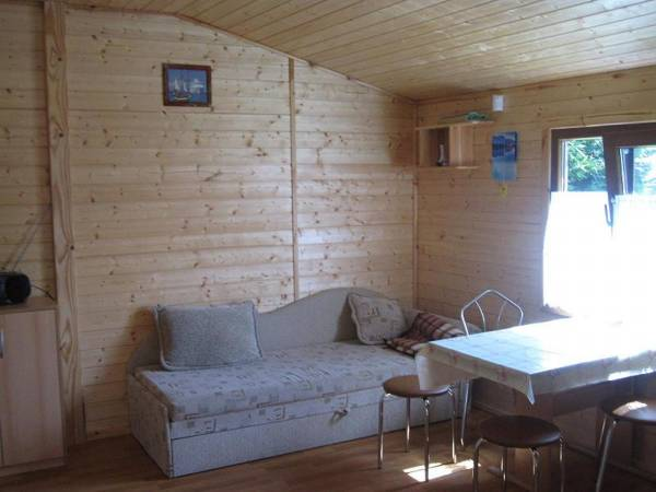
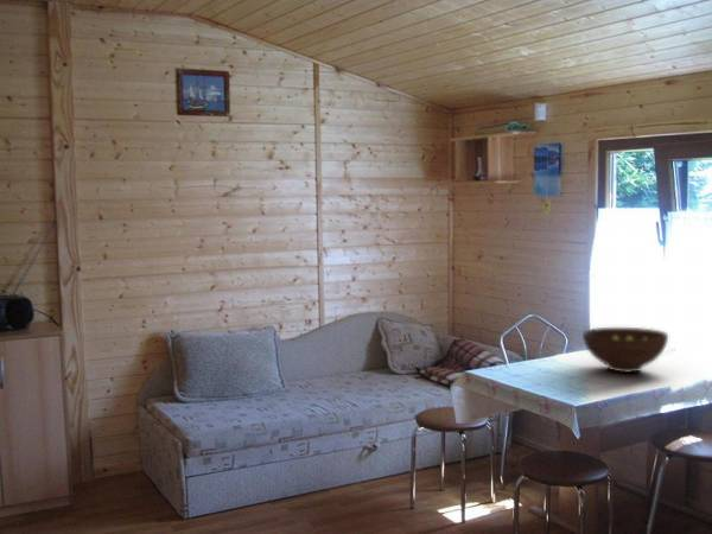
+ fruit bowl [581,326,669,374]
